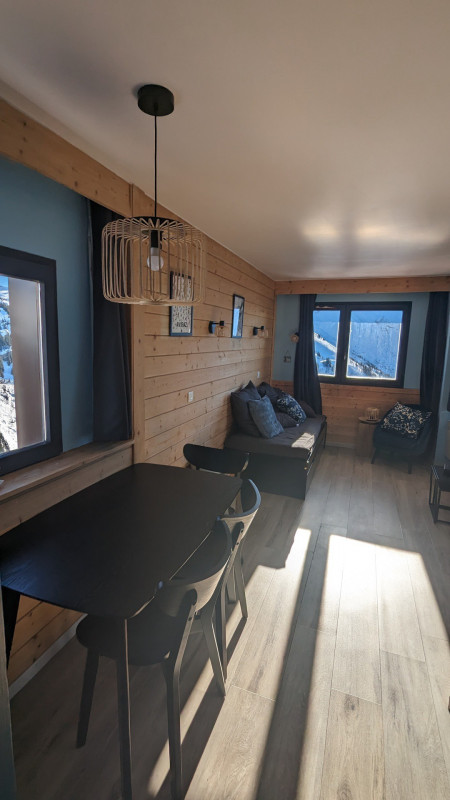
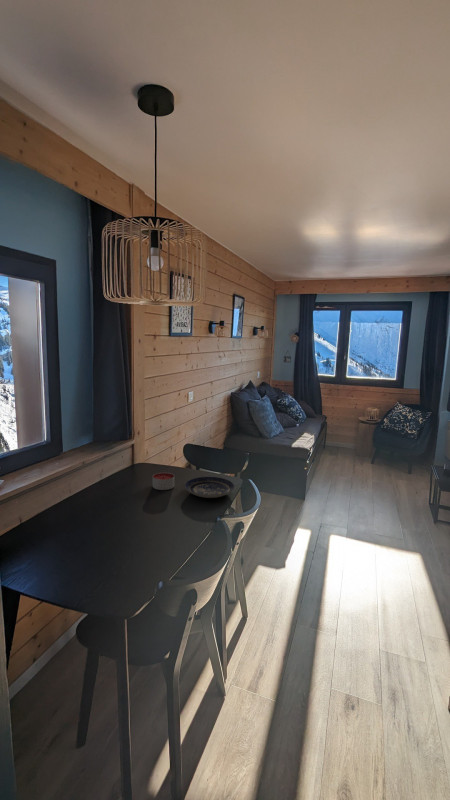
+ plate [184,476,235,499]
+ candle [152,471,175,491]
